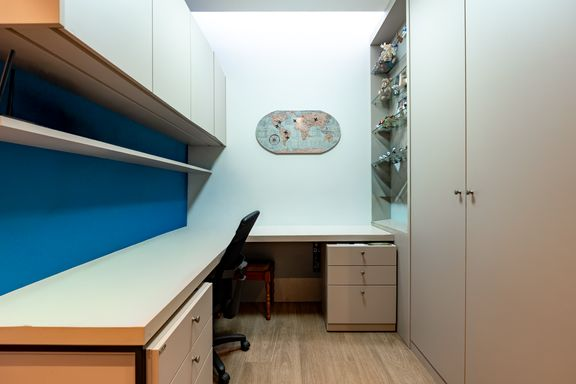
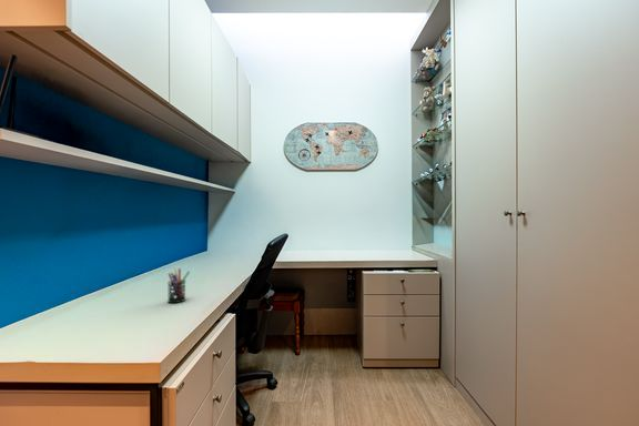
+ pen holder [166,267,191,304]
